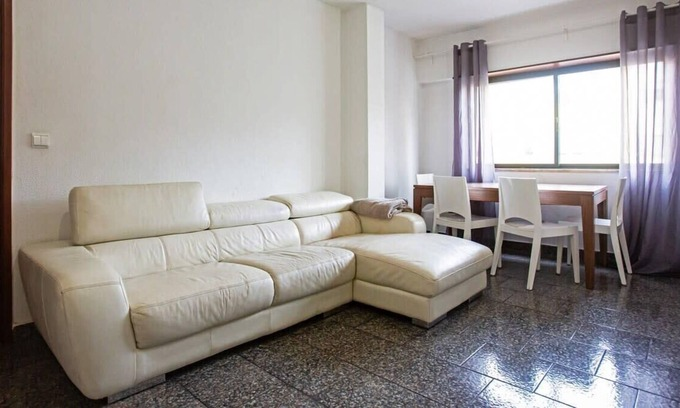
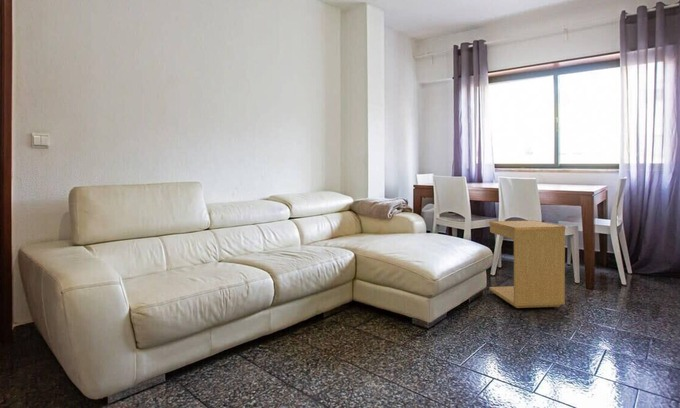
+ side table [488,219,566,309]
